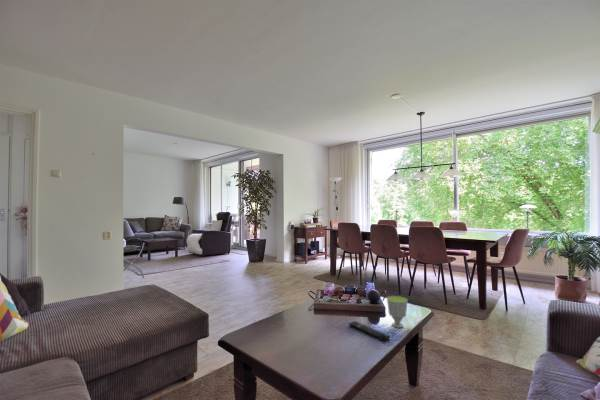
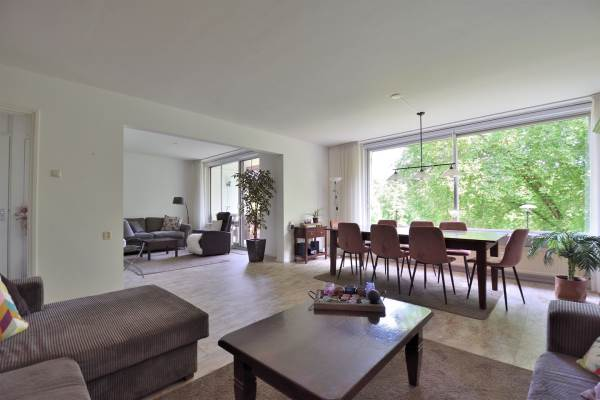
- cup [386,295,409,329]
- remote control [348,320,391,342]
